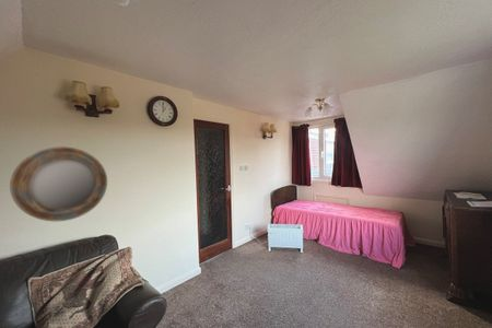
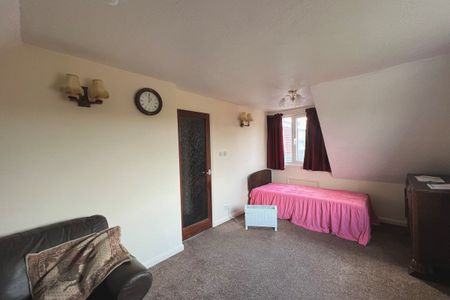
- home mirror [9,145,108,222]
